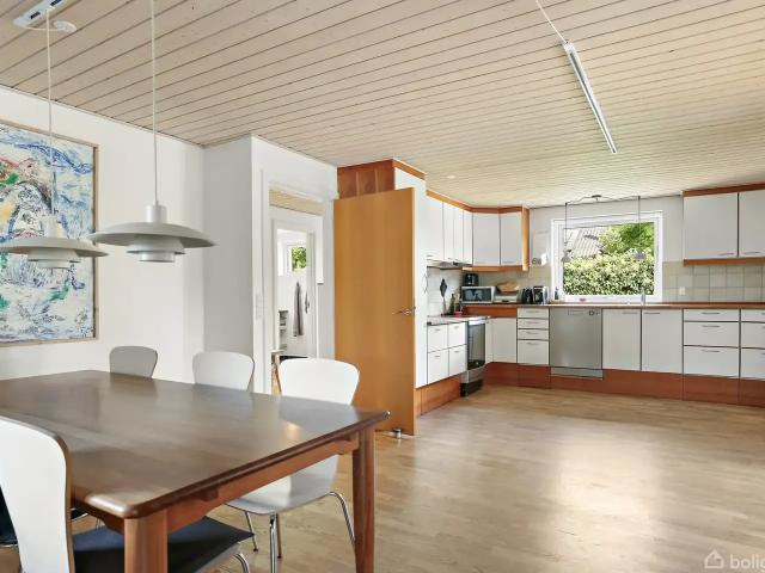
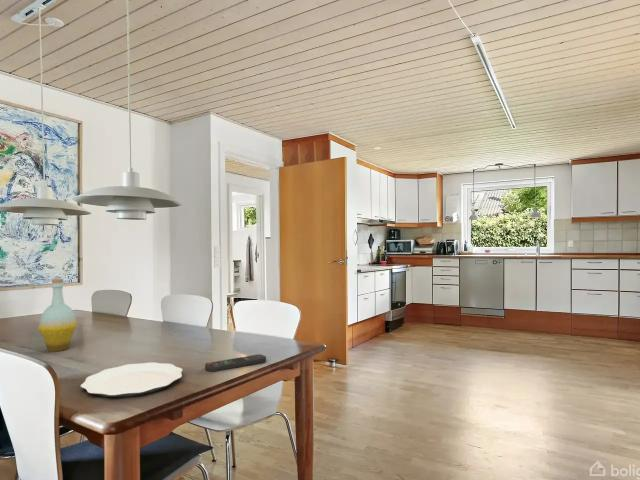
+ plate [80,361,184,398]
+ bottle [37,278,78,353]
+ remote control [204,353,267,373]
